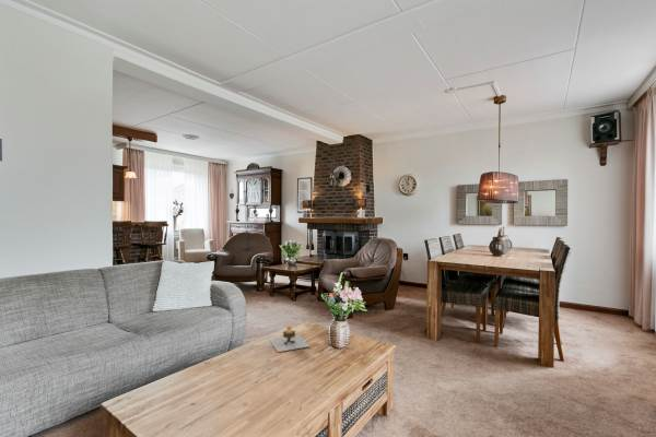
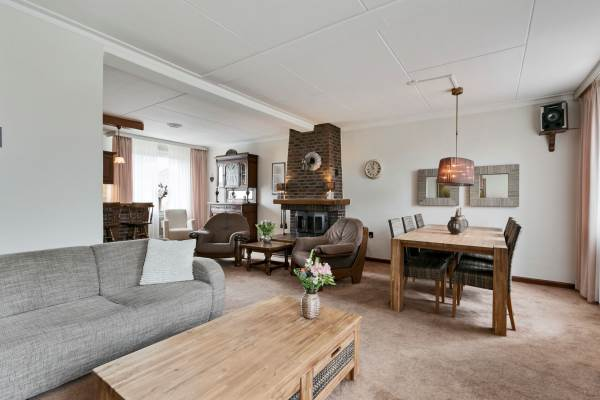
- candle [268,326,311,353]
